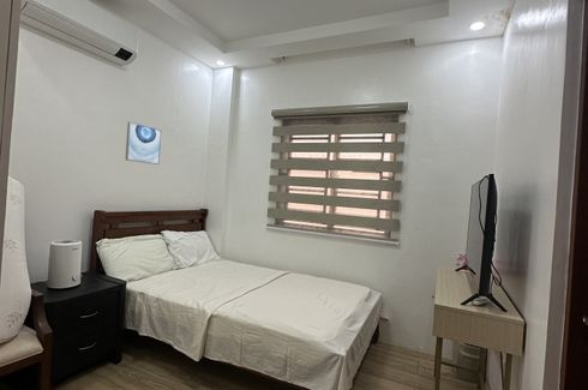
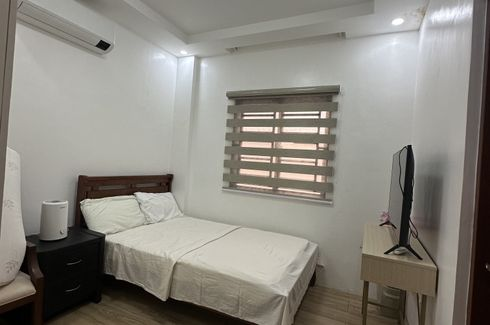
- wall art [125,121,162,166]
